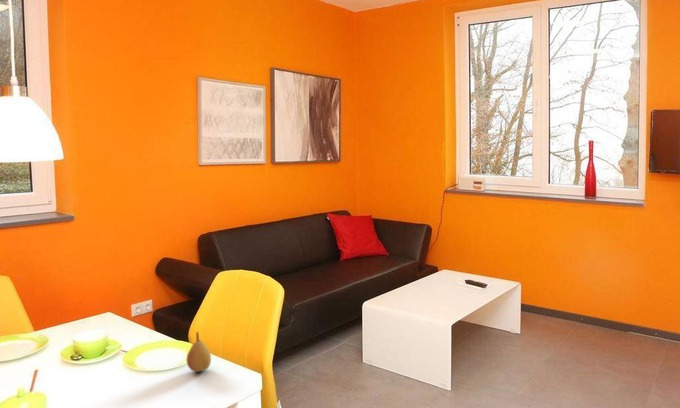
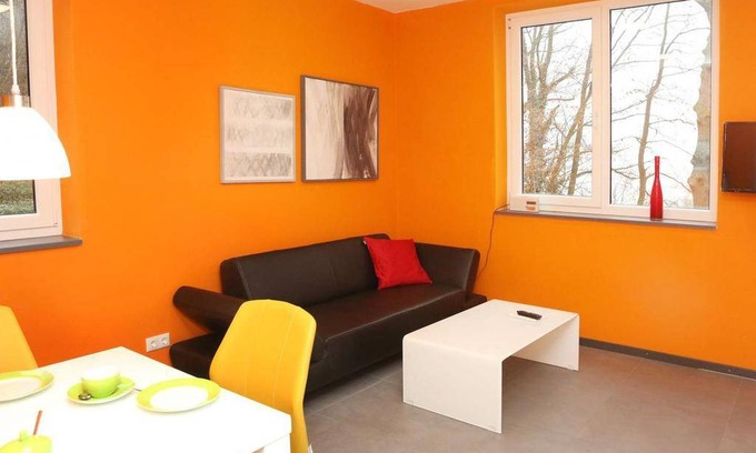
- fruit [186,331,212,373]
